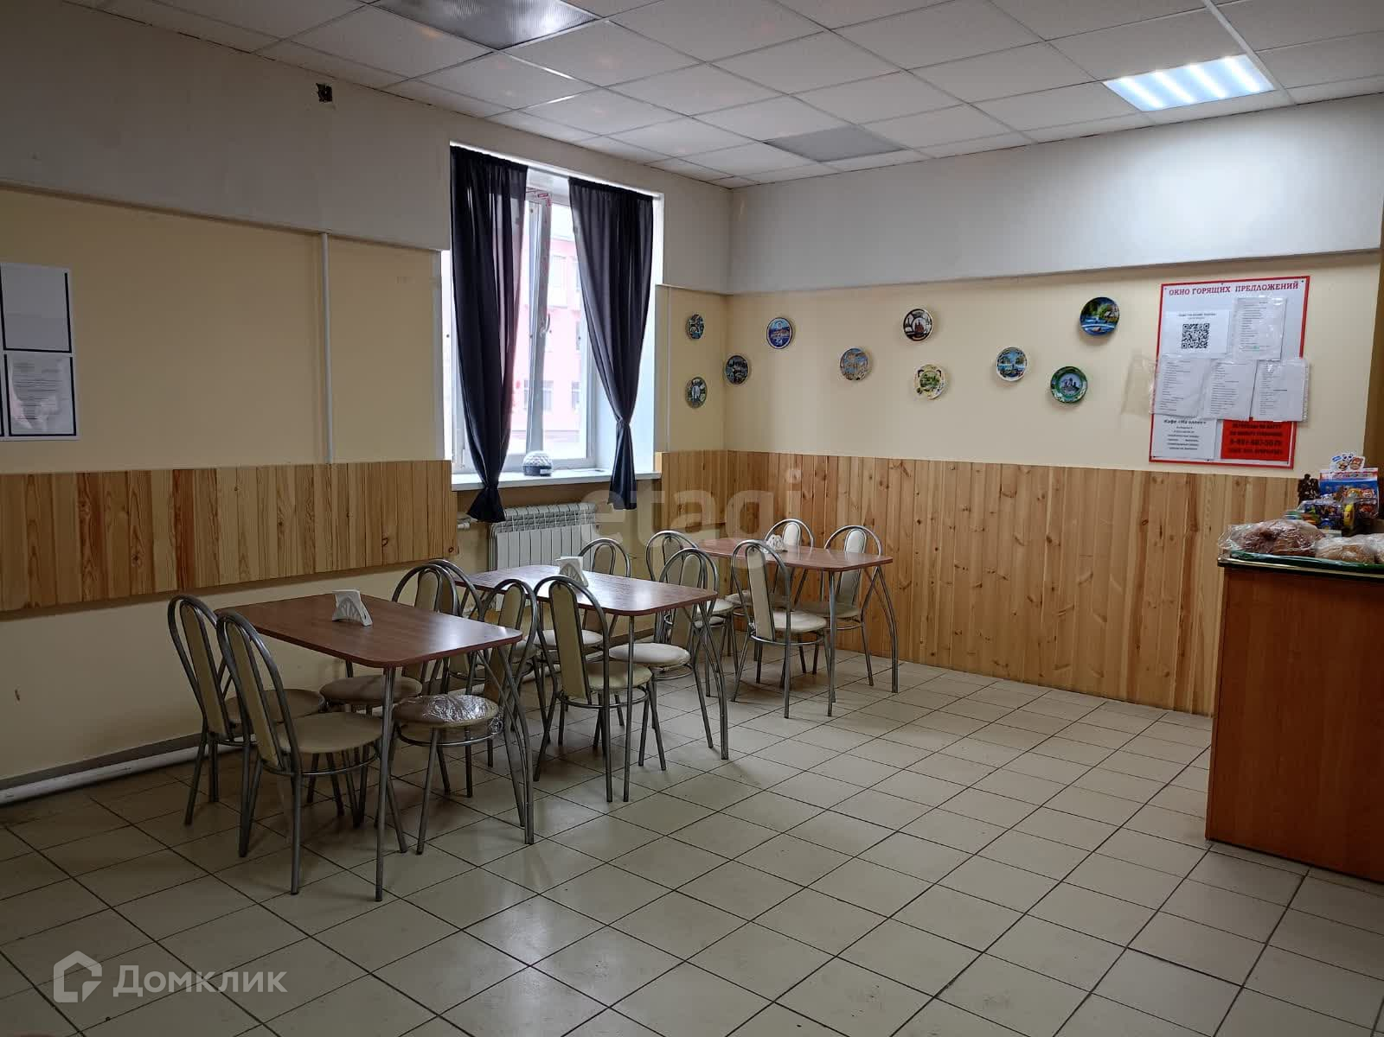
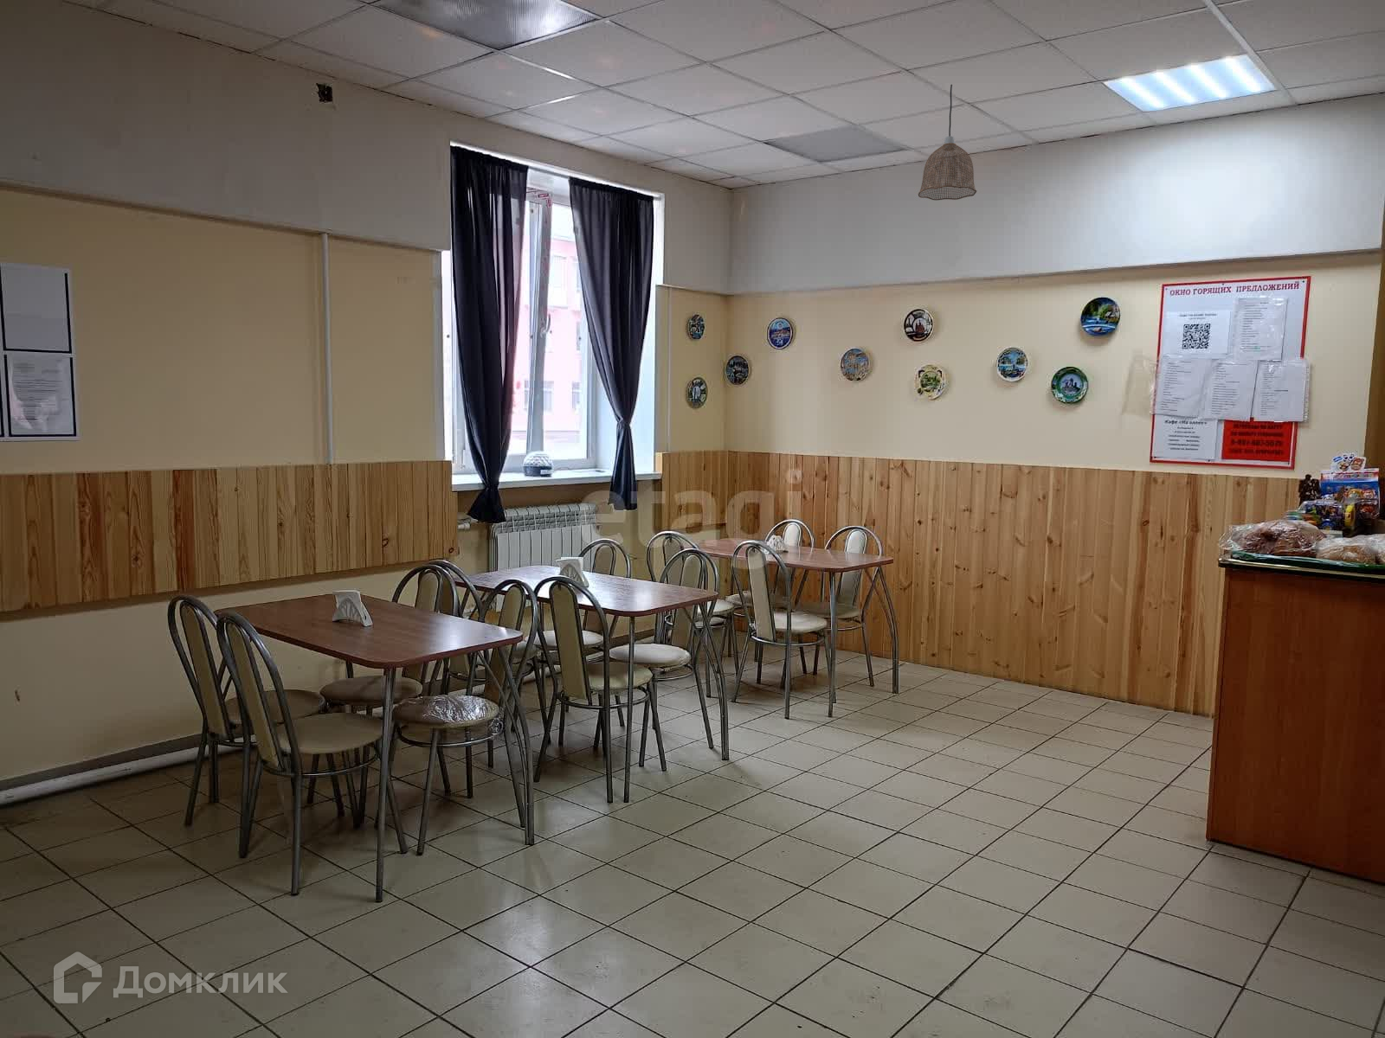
+ pendant lamp [917,84,977,201]
